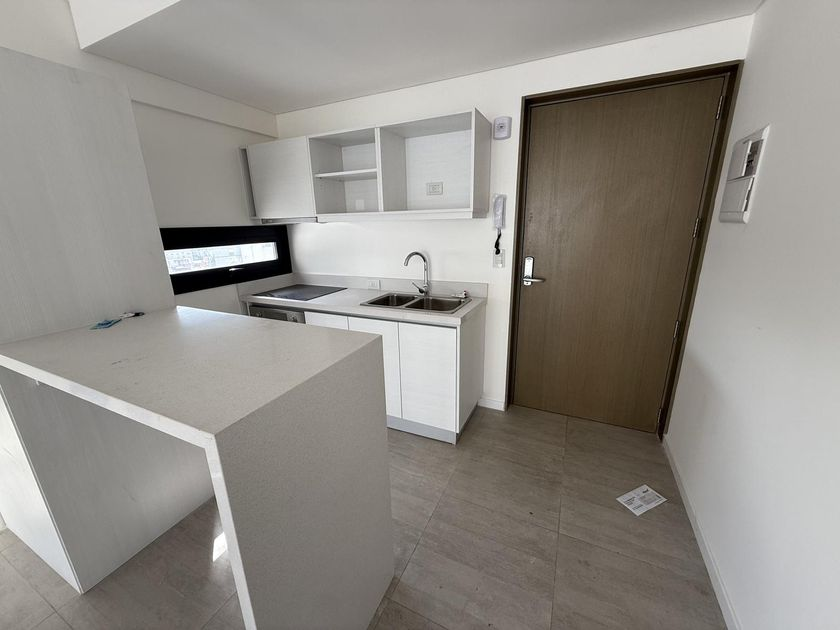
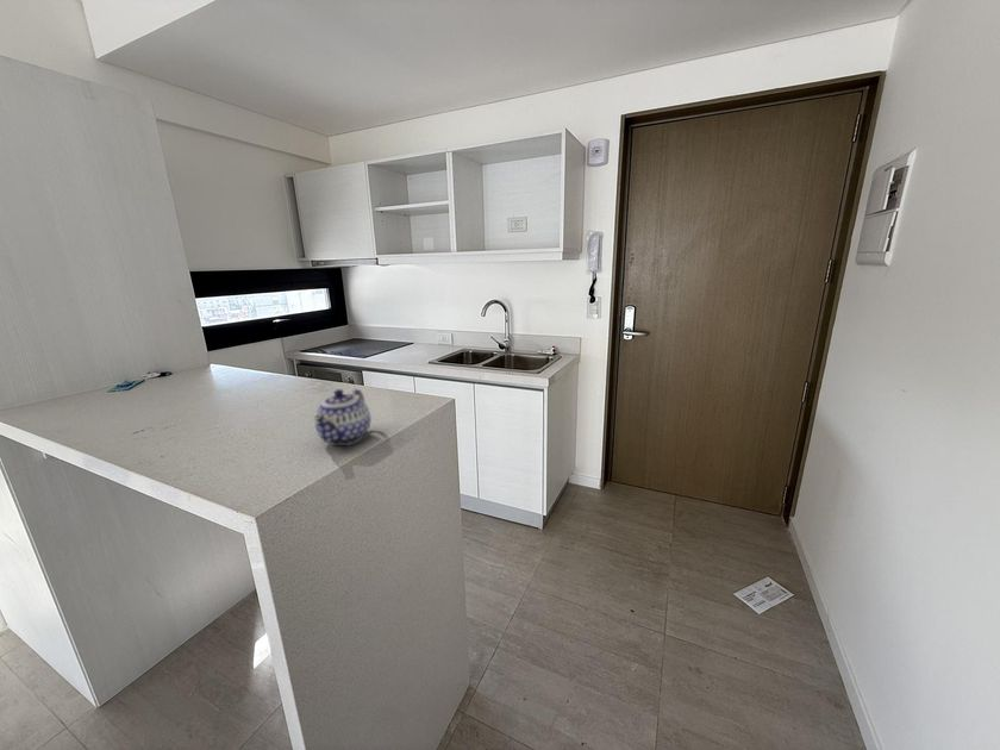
+ teapot [313,388,371,446]
